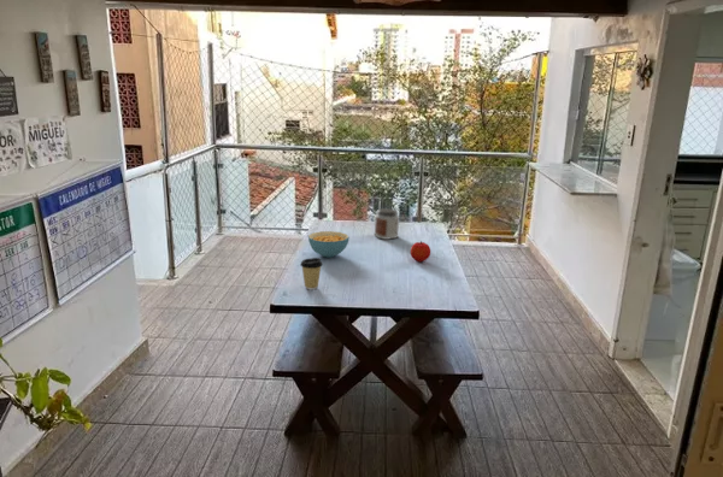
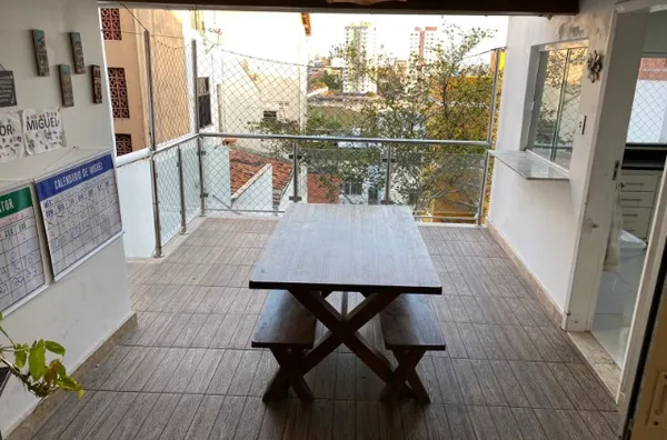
- cereal bowl [307,230,351,259]
- coffee cup [299,257,324,290]
- jar [374,207,400,241]
- fruit [410,240,431,263]
